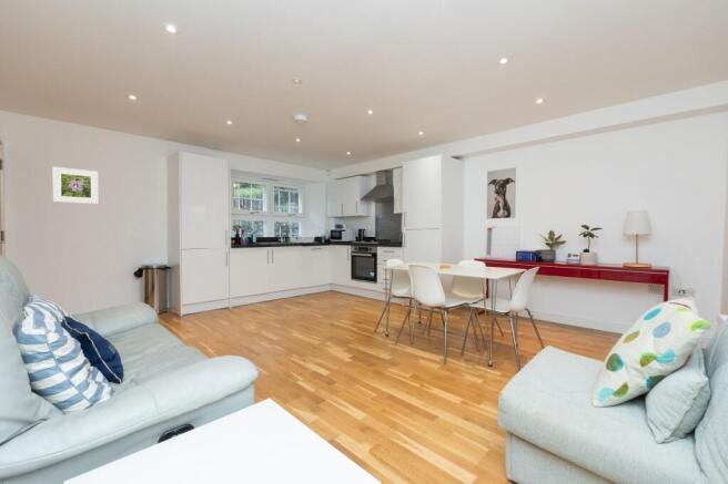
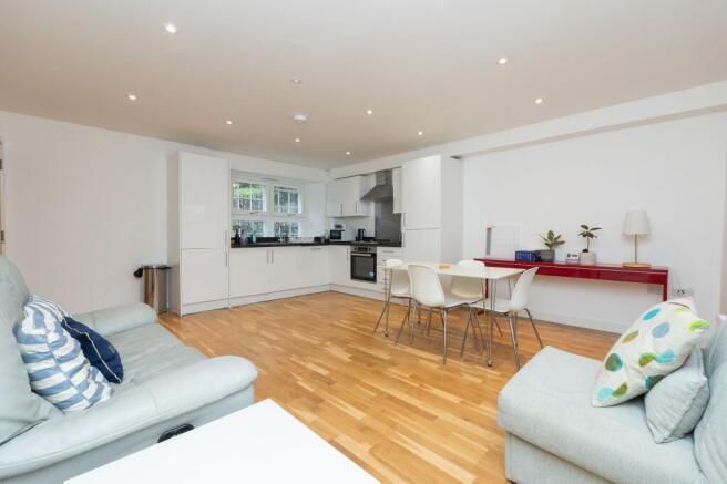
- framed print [486,166,517,220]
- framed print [51,166,100,205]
